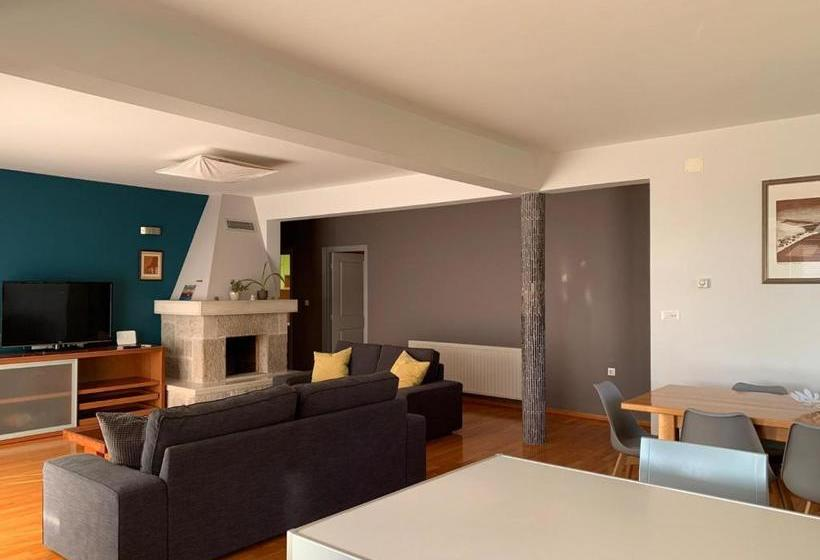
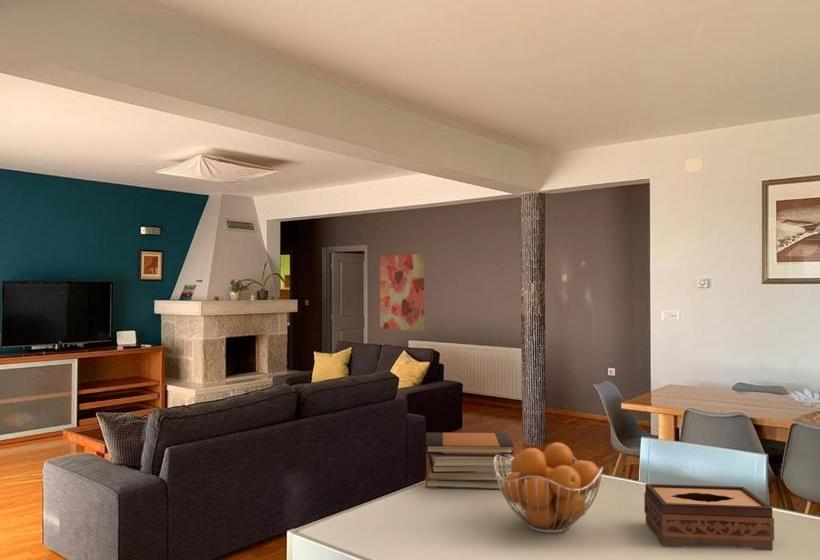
+ wall art [379,253,425,332]
+ book stack [424,431,515,491]
+ fruit basket [494,441,604,534]
+ tissue box [643,483,775,551]
